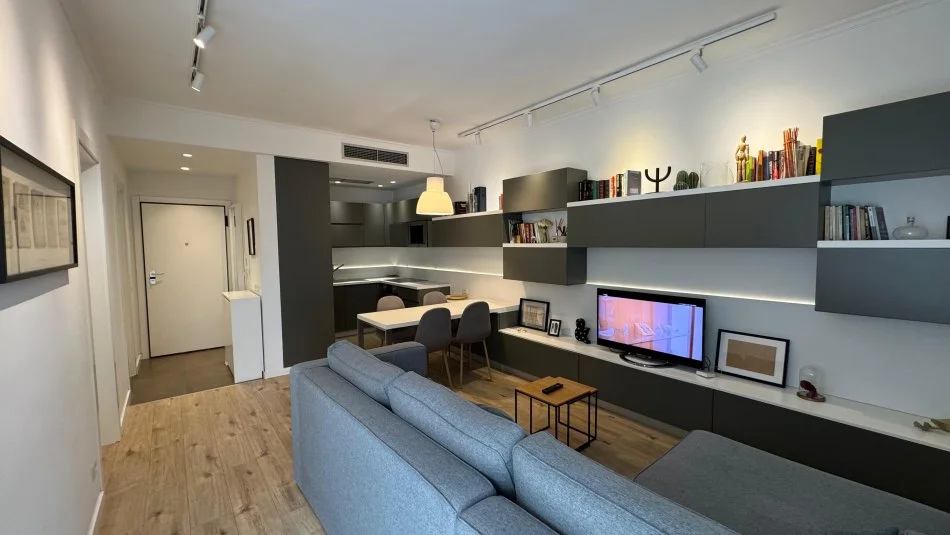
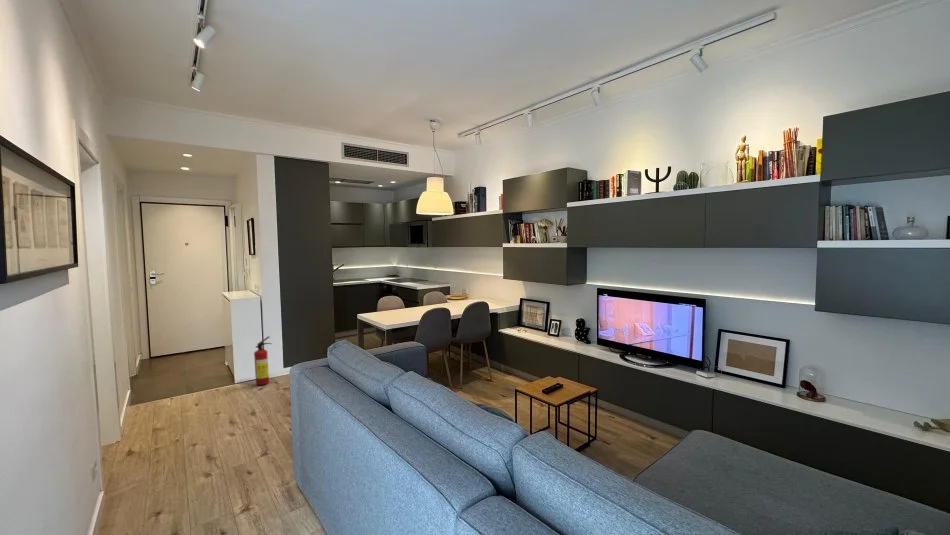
+ fire extinguisher [253,335,273,386]
